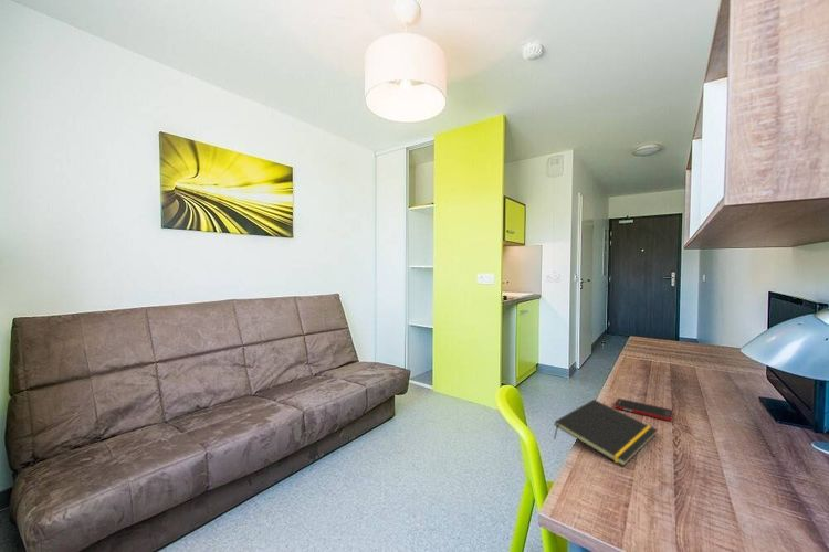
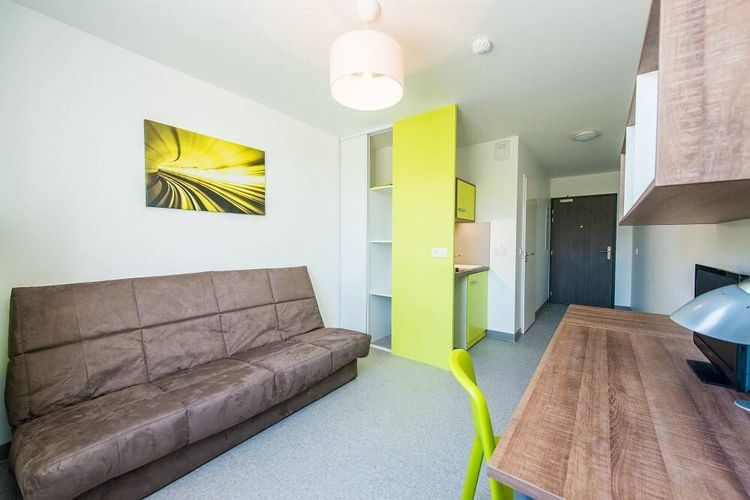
- notepad [553,399,659,467]
- cell phone [613,397,674,422]
